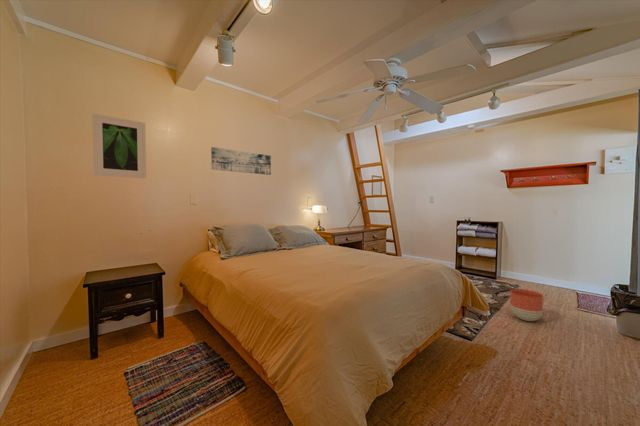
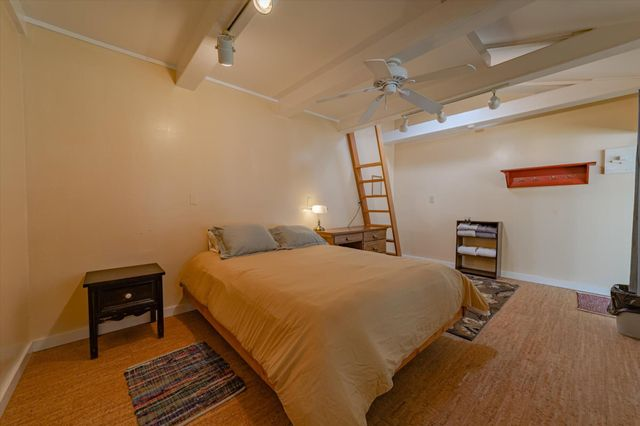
- planter [509,288,545,322]
- wall art [210,146,272,176]
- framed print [91,113,147,179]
